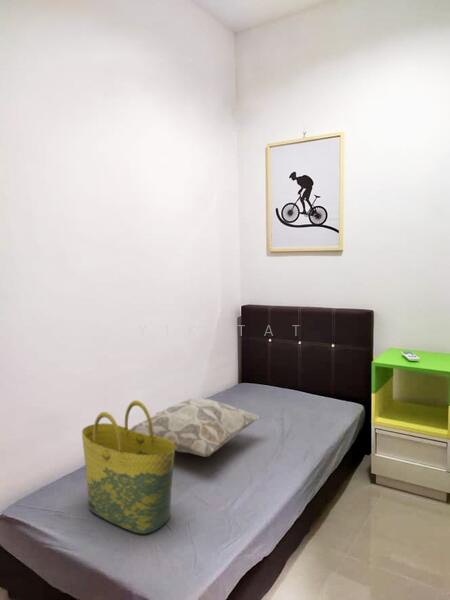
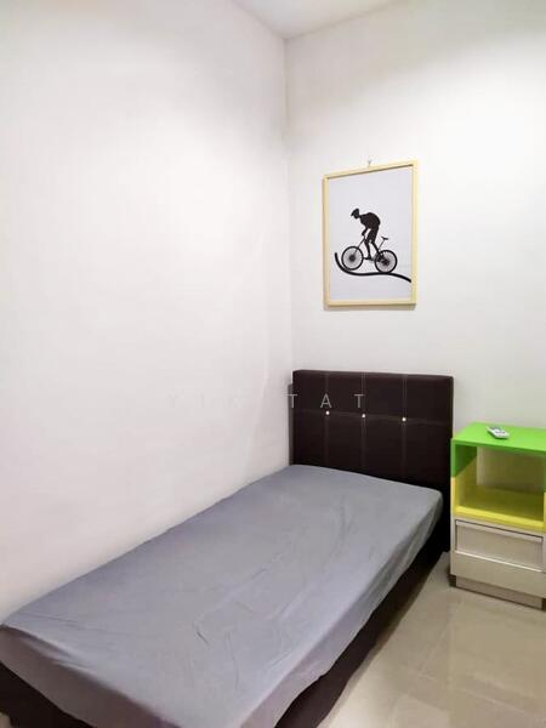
- decorative pillow [129,397,262,458]
- tote bag [81,399,176,535]
